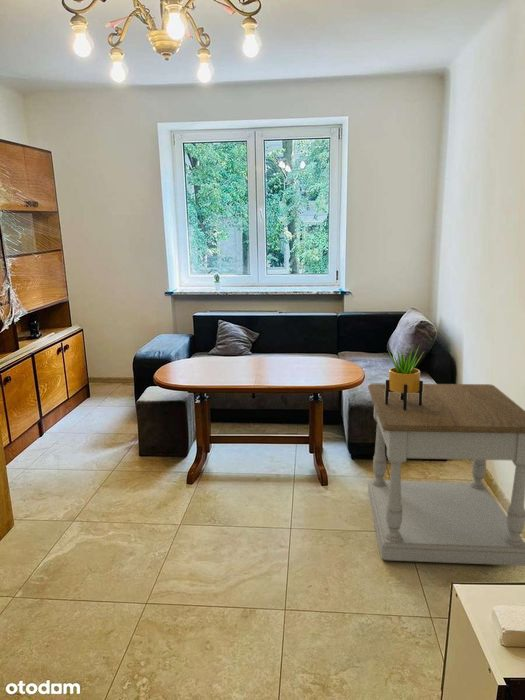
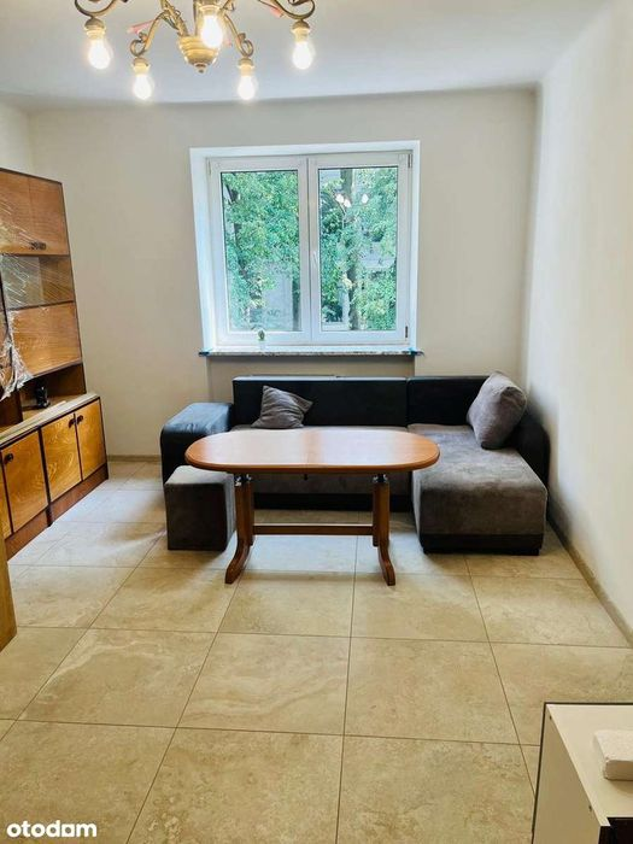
- side table [367,383,525,567]
- potted plant [385,343,424,411]
